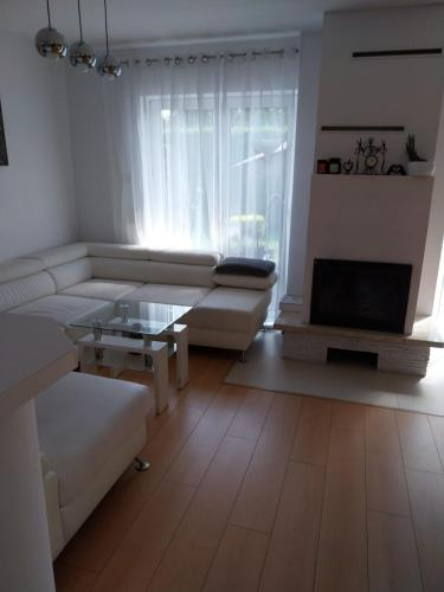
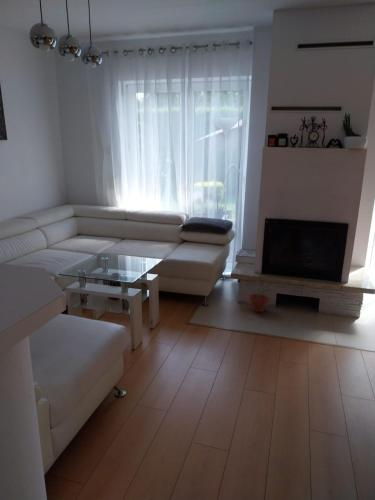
+ potted plant [248,277,272,313]
